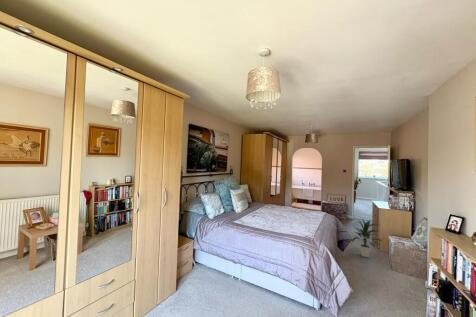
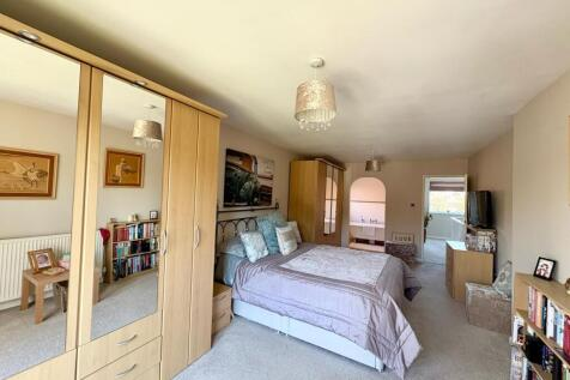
- indoor plant [350,218,384,258]
